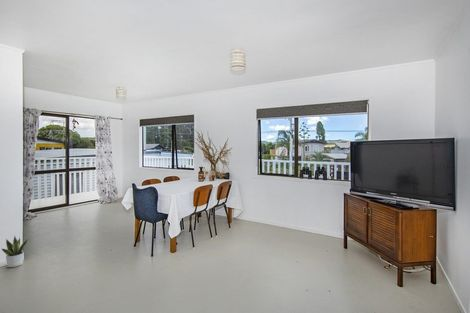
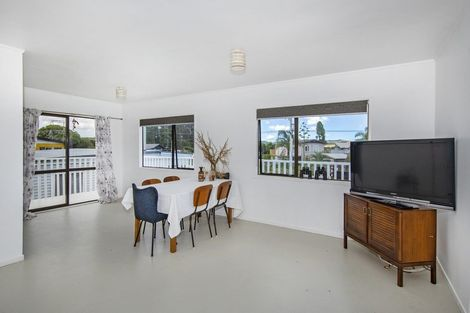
- potted plant [1,235,29,268]
